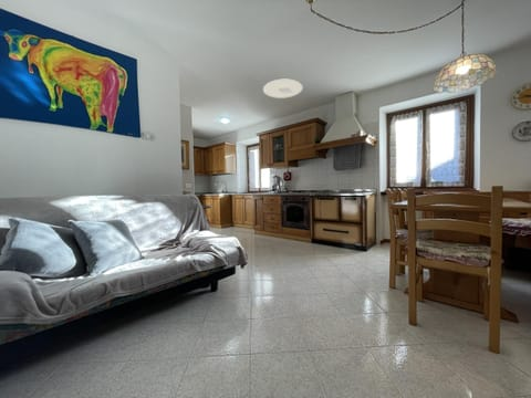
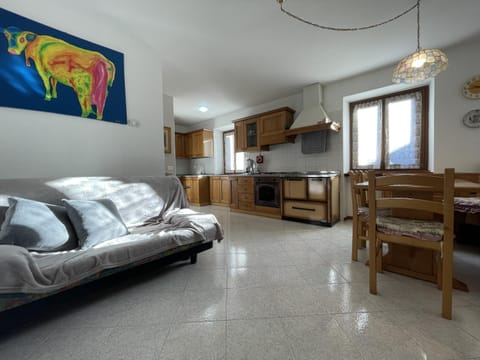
- ceiling light [262,78,303,100]
